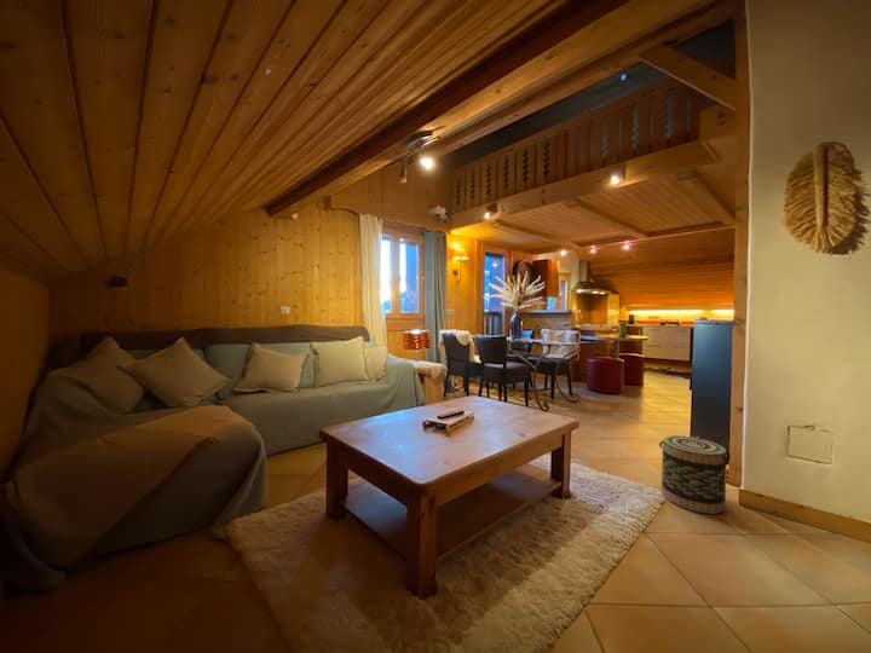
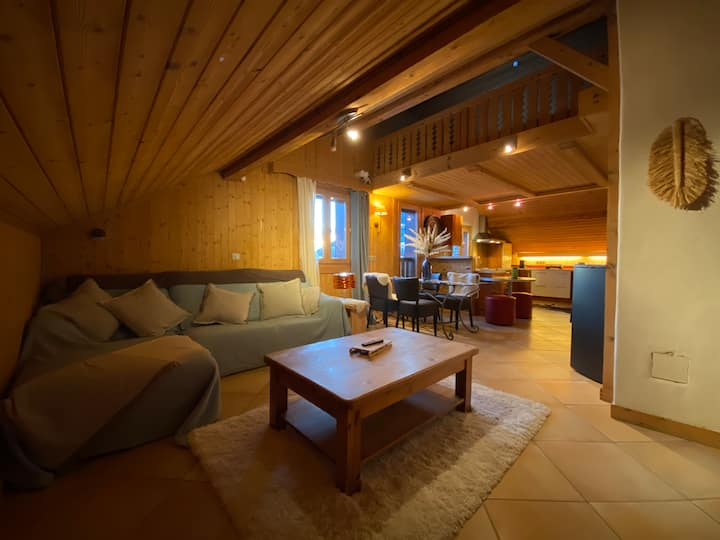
- basket [658,434,732,515]
